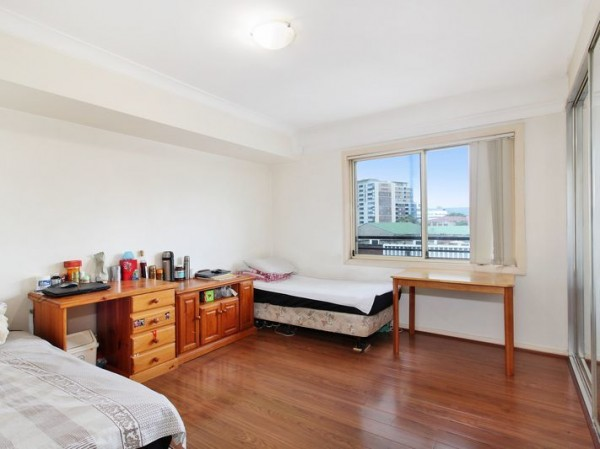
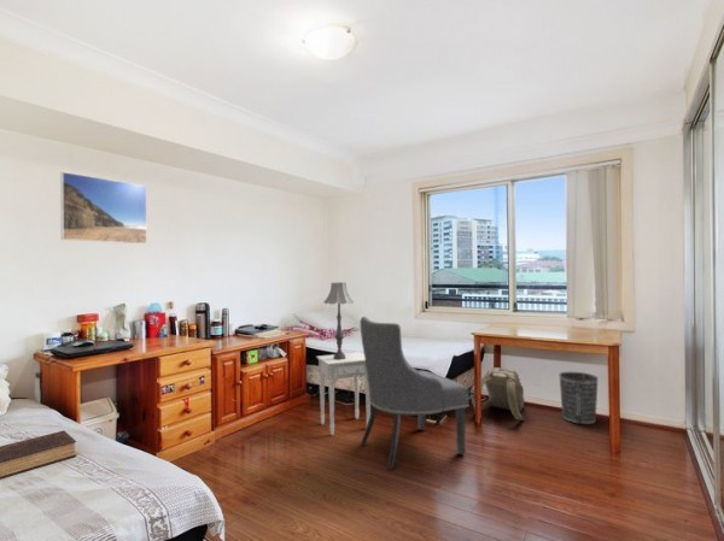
+ backpack [471,366,526,422]
+ nightstand [315,351,372,436]
+ table lamp [322,281,355,360]
+ chair [358,316,469,471]
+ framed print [59,171,148,245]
+ wastebasket [559,371,600,425]
+ book [0,429,77,480]
